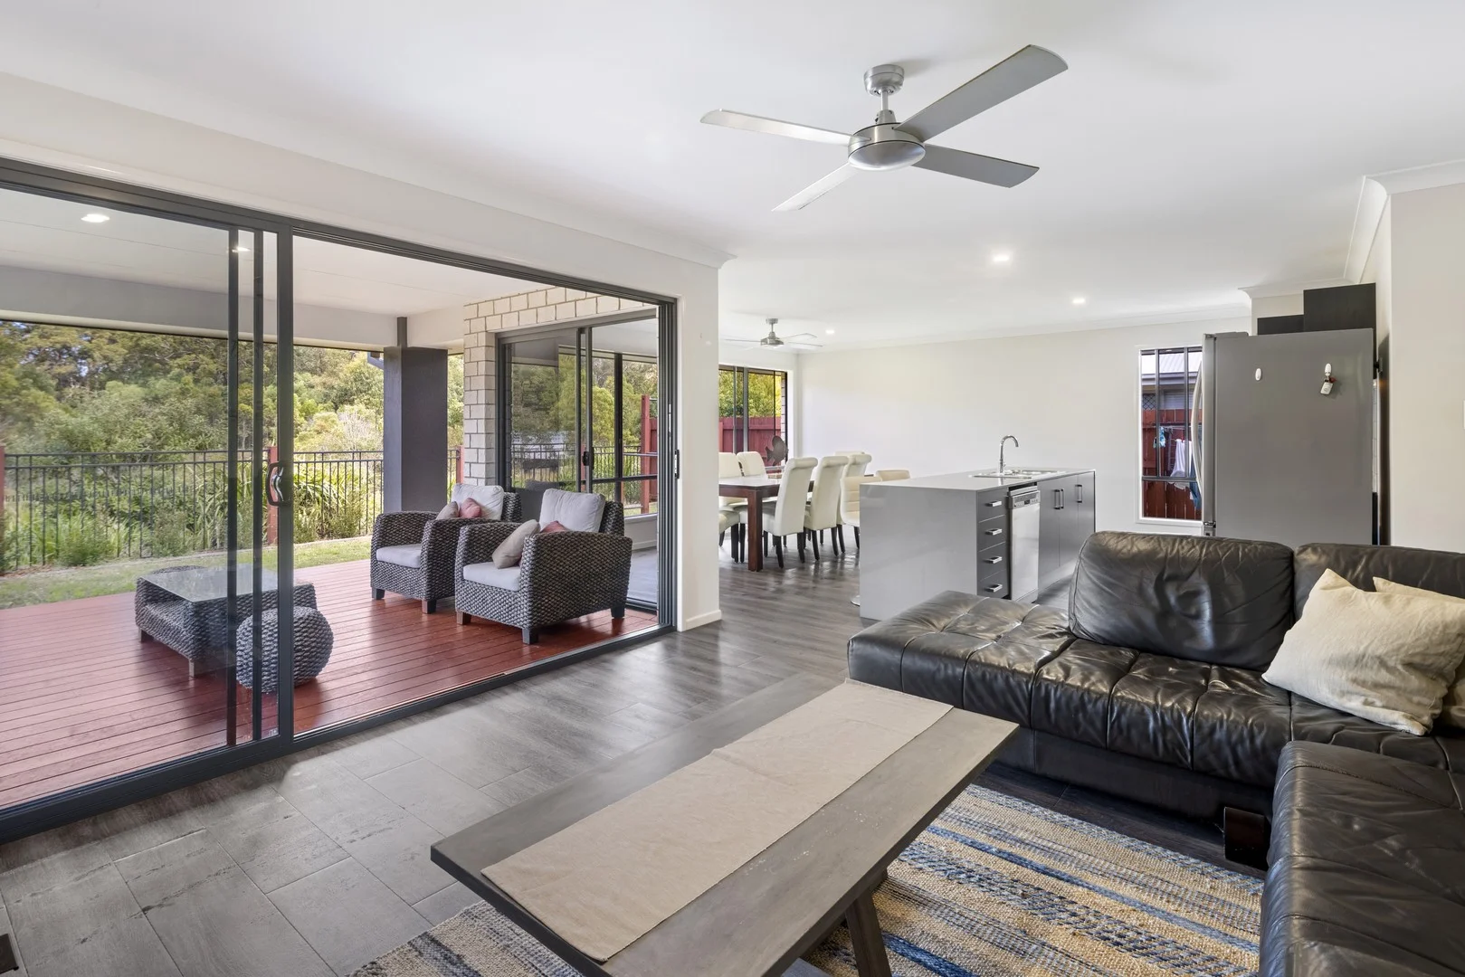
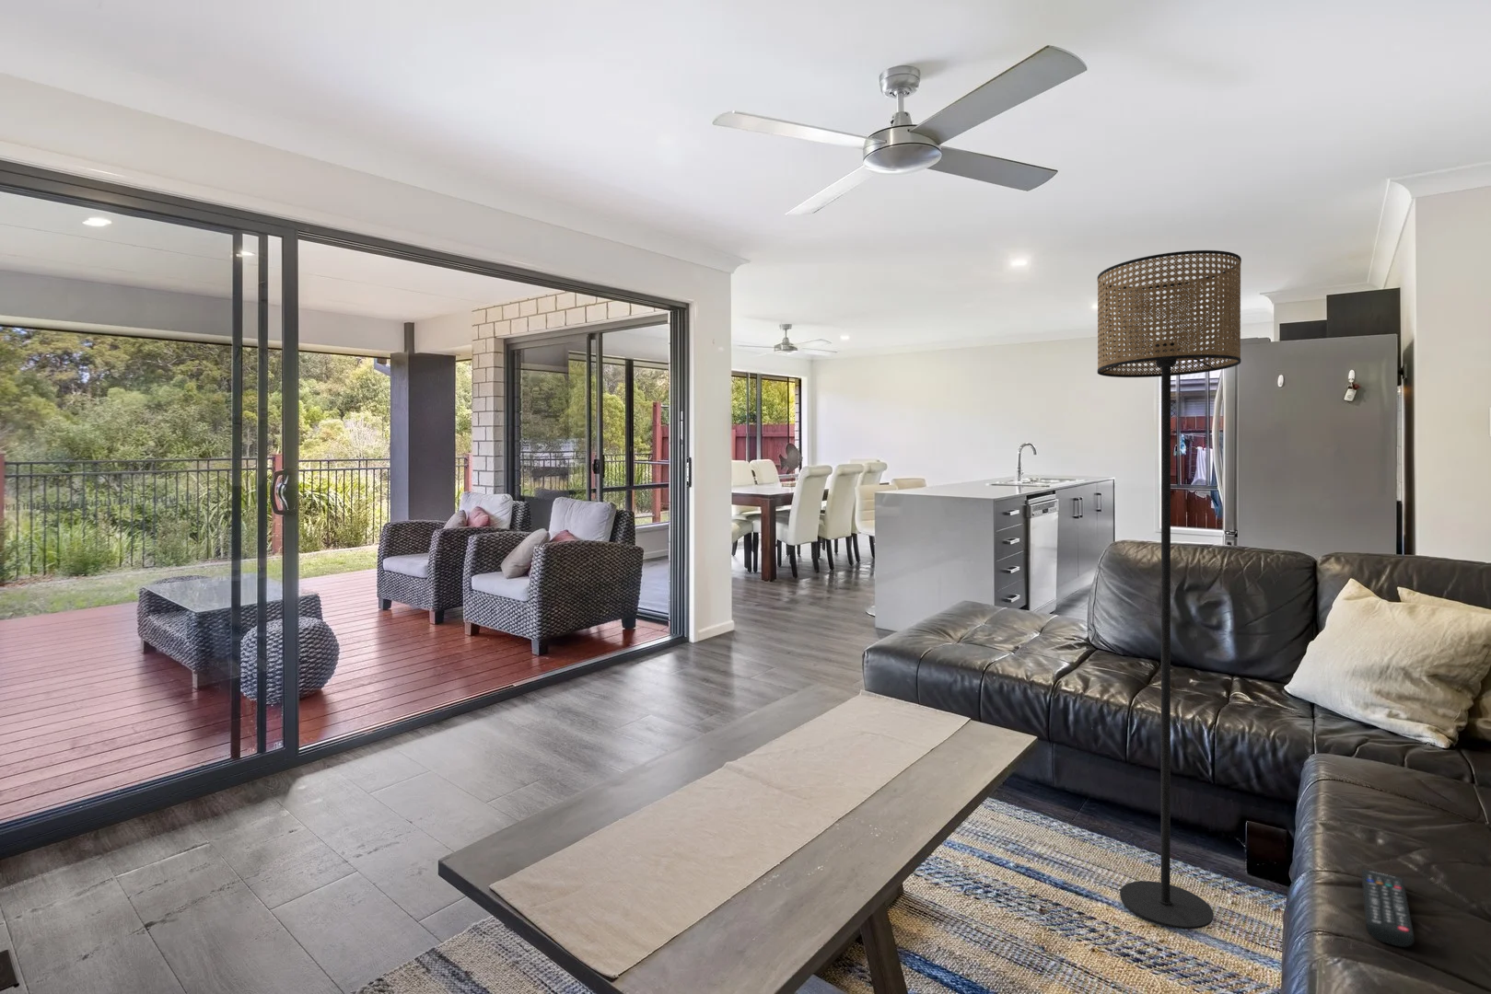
+ remote control [1360,868,1416,949]
+ floor lamp [1097,250,1242,931]
